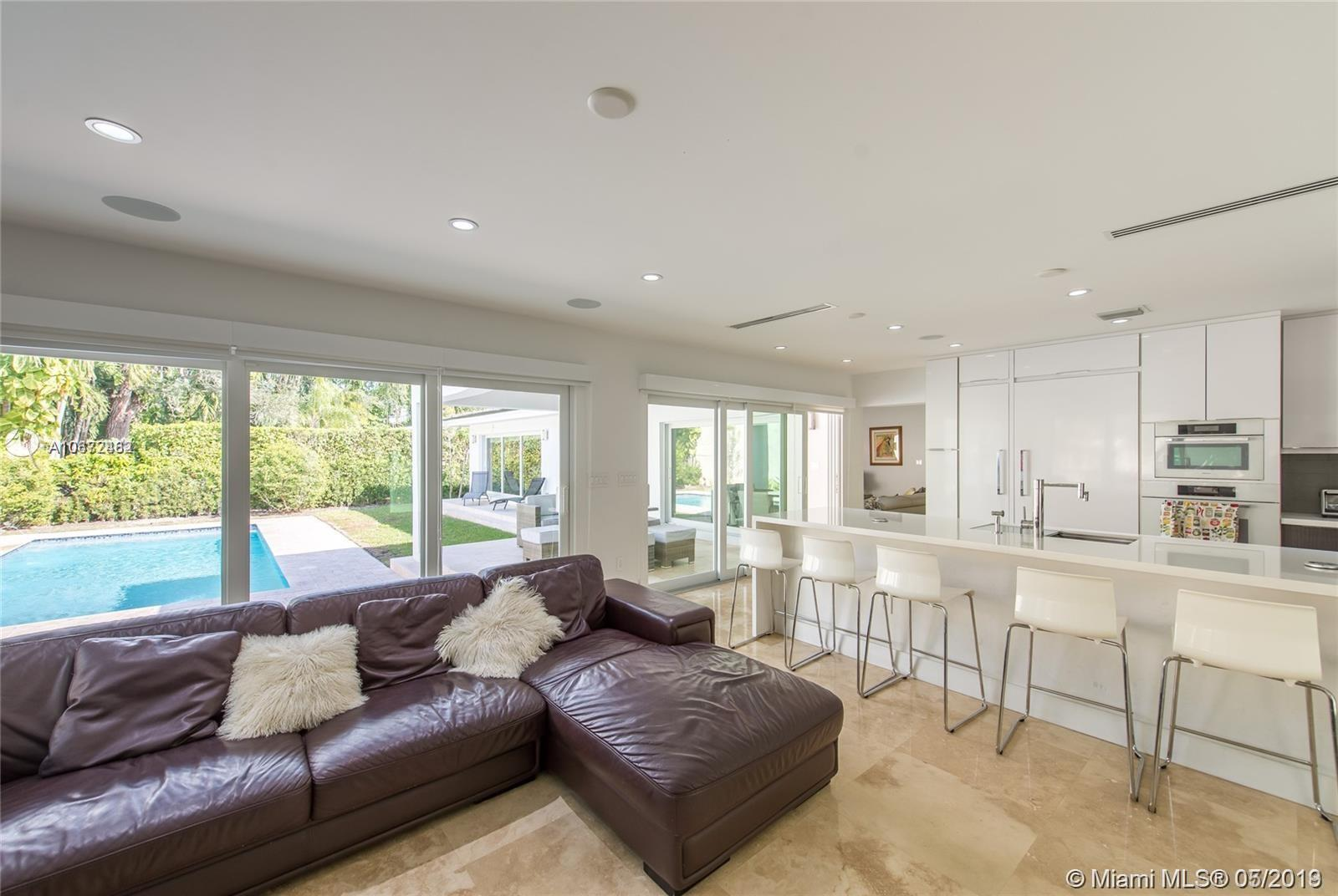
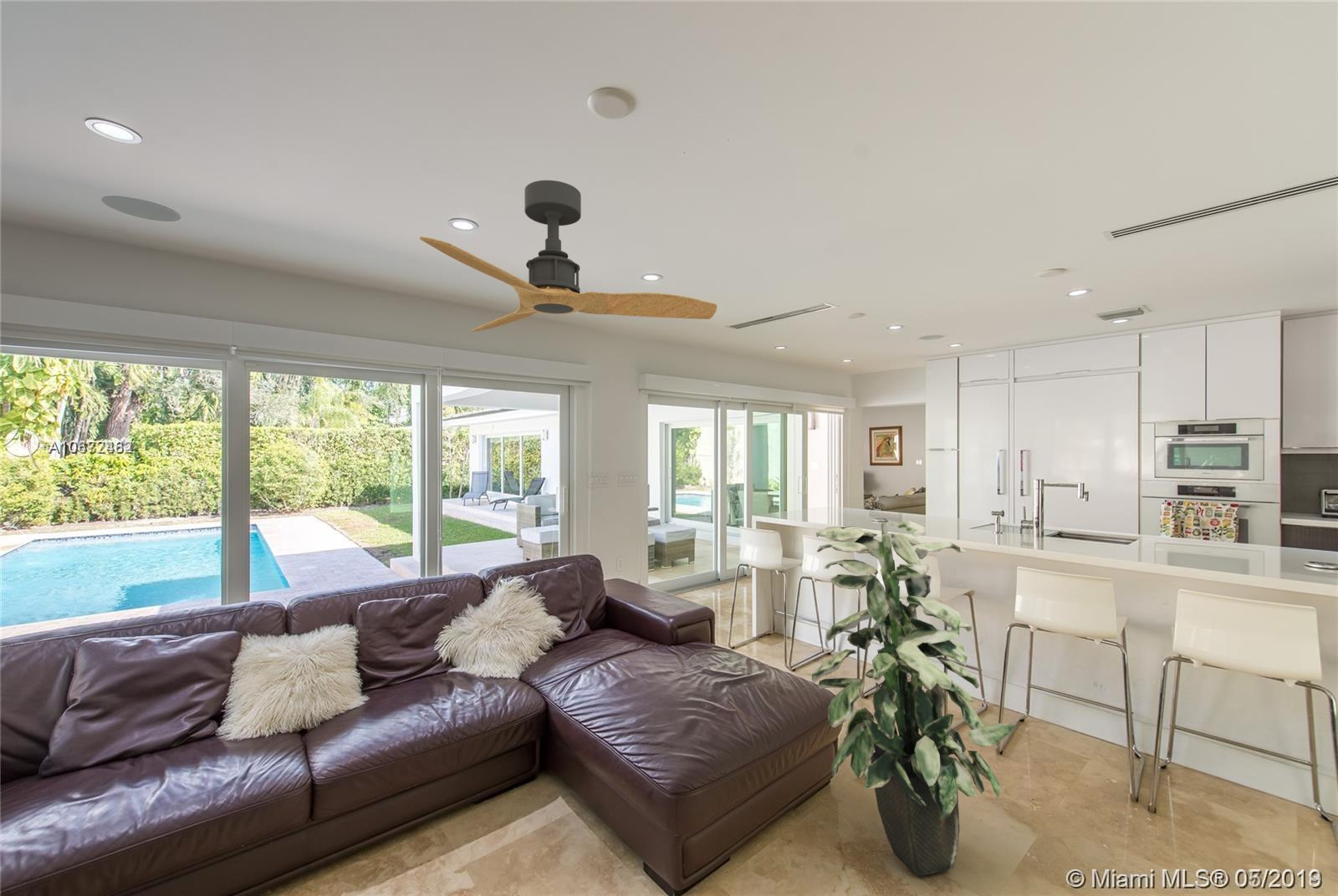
+ ceiling fan [419,180,718,333]
+ indoor plant [811,521,1016,877]
